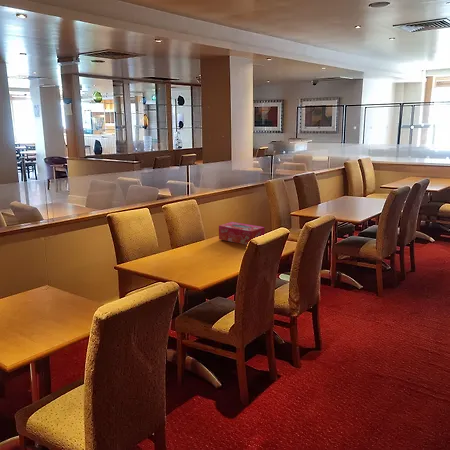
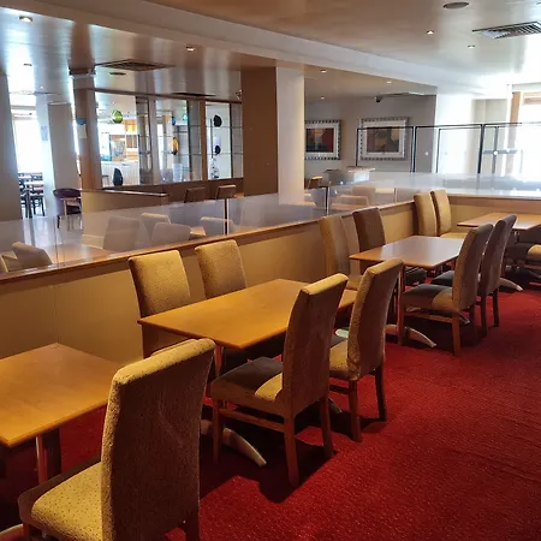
- tissue box [218,221,266,246]
